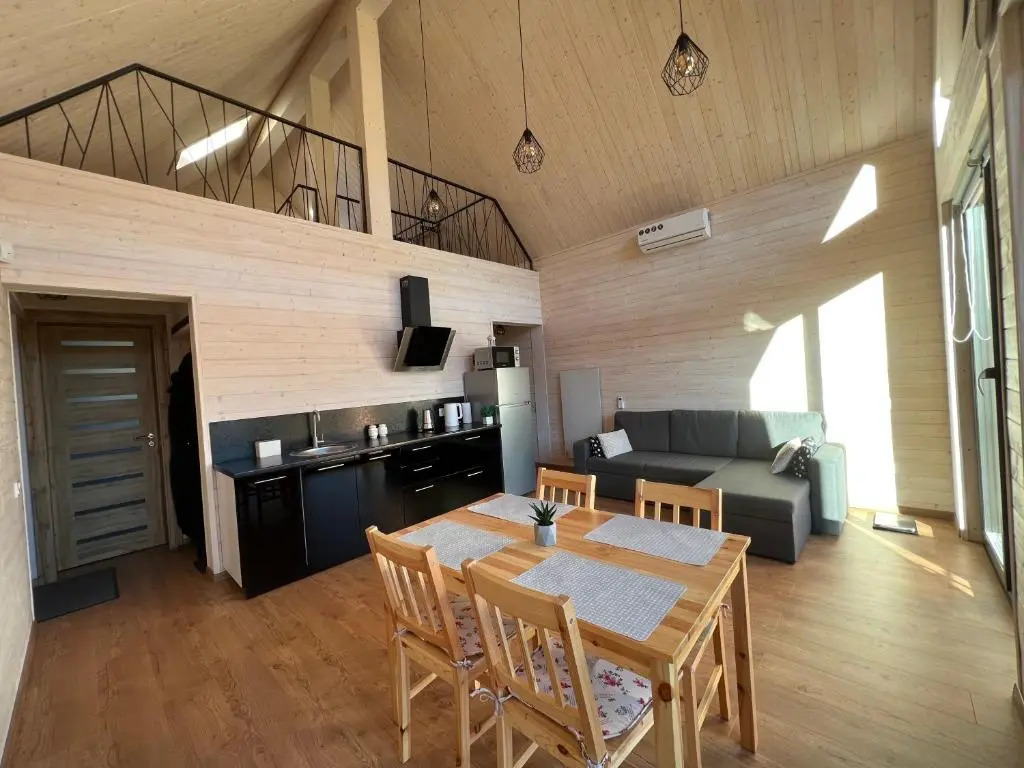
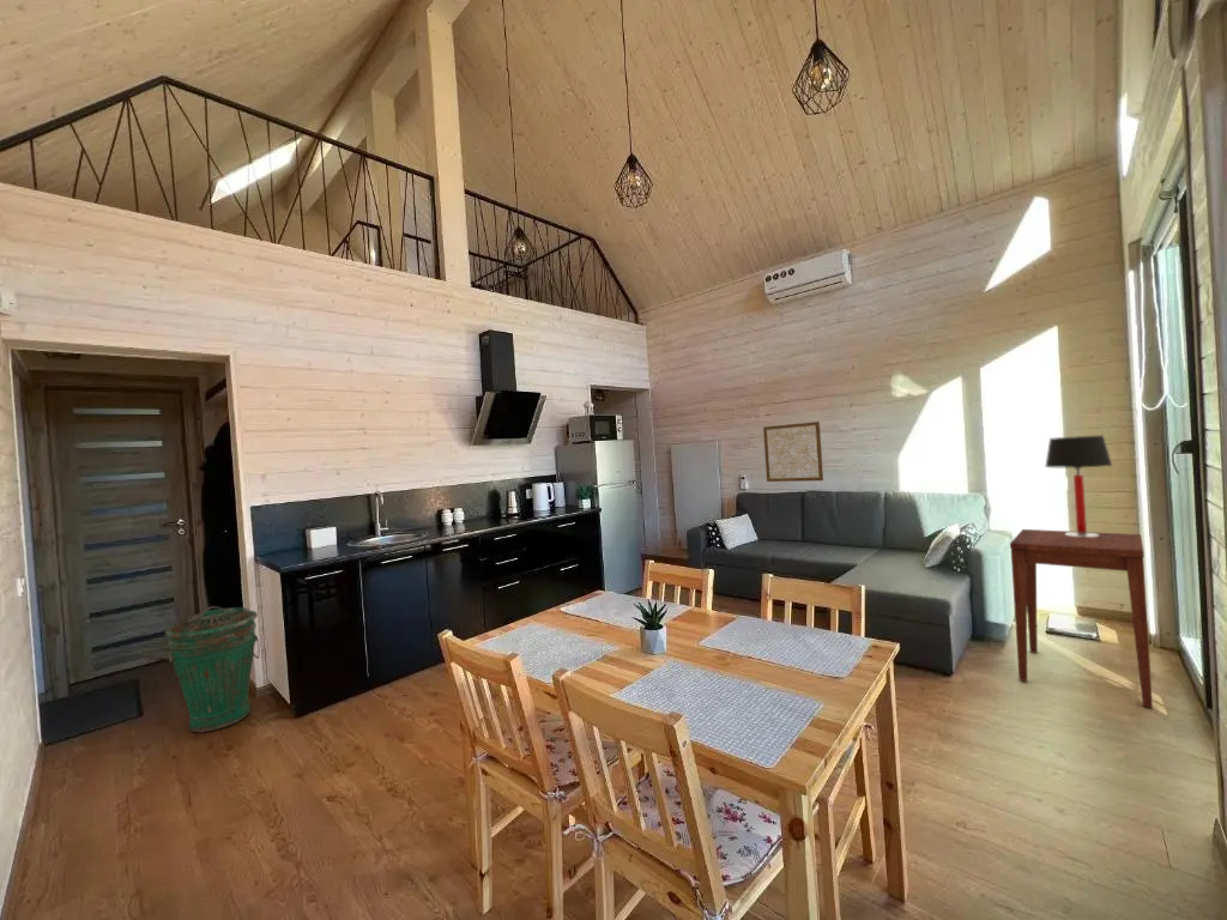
+ trash can [164,605,260,733]
+ table lamp [1044,434,1113,537]
+ wall art [762,420,824,483]
+ side table [1009,528,1154,709]
